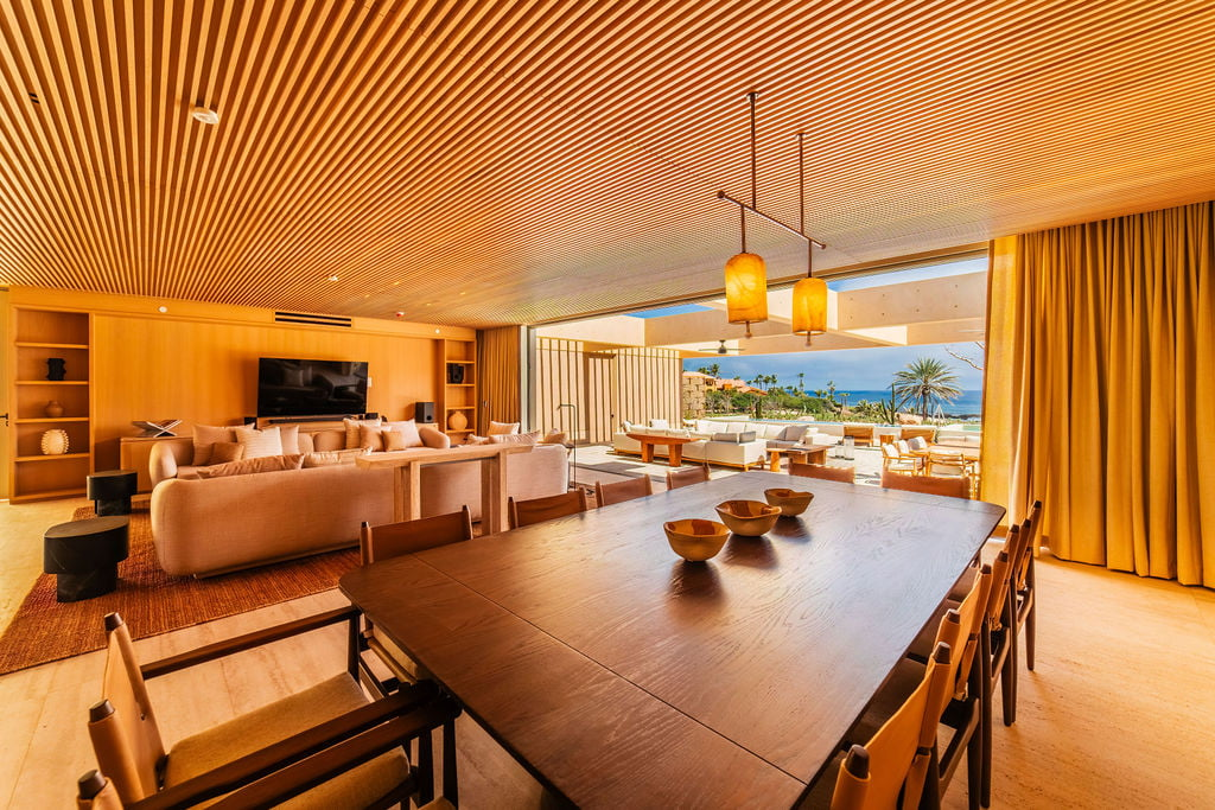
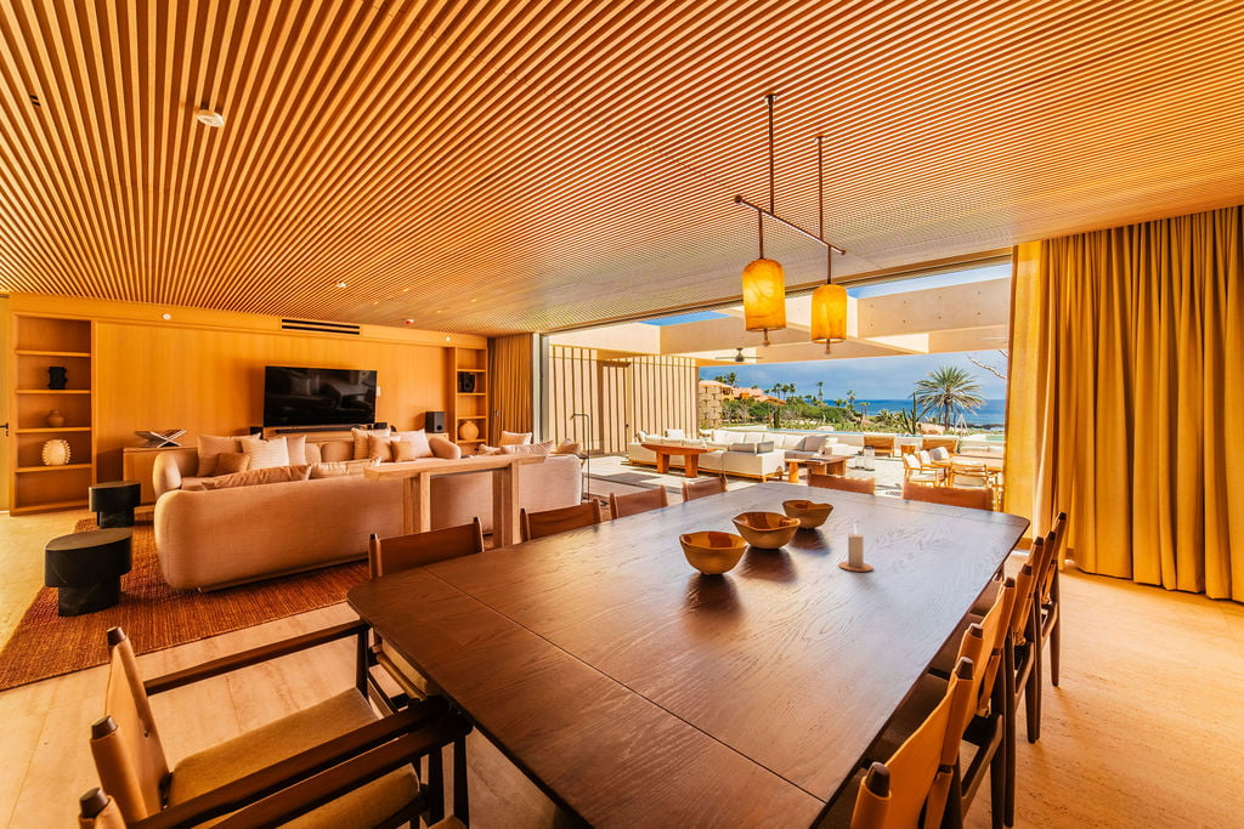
+ candle [837,521,875,573]
